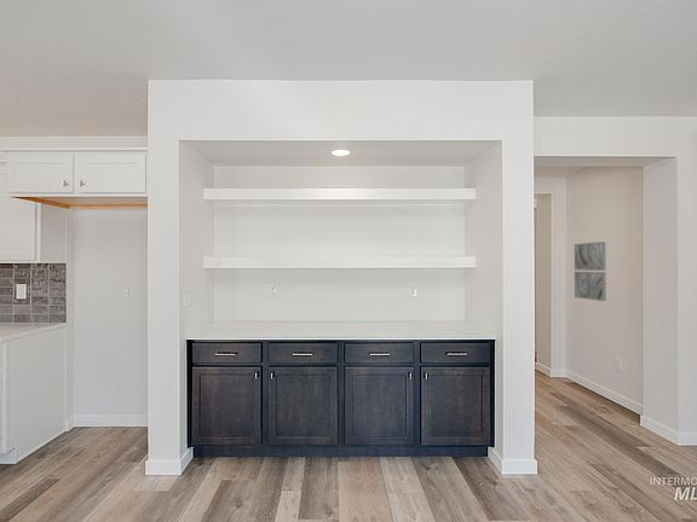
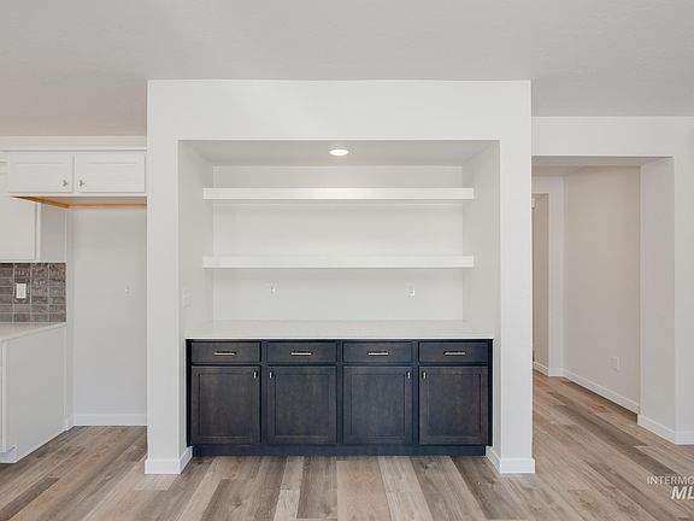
- wall art [574,240,607,302]
